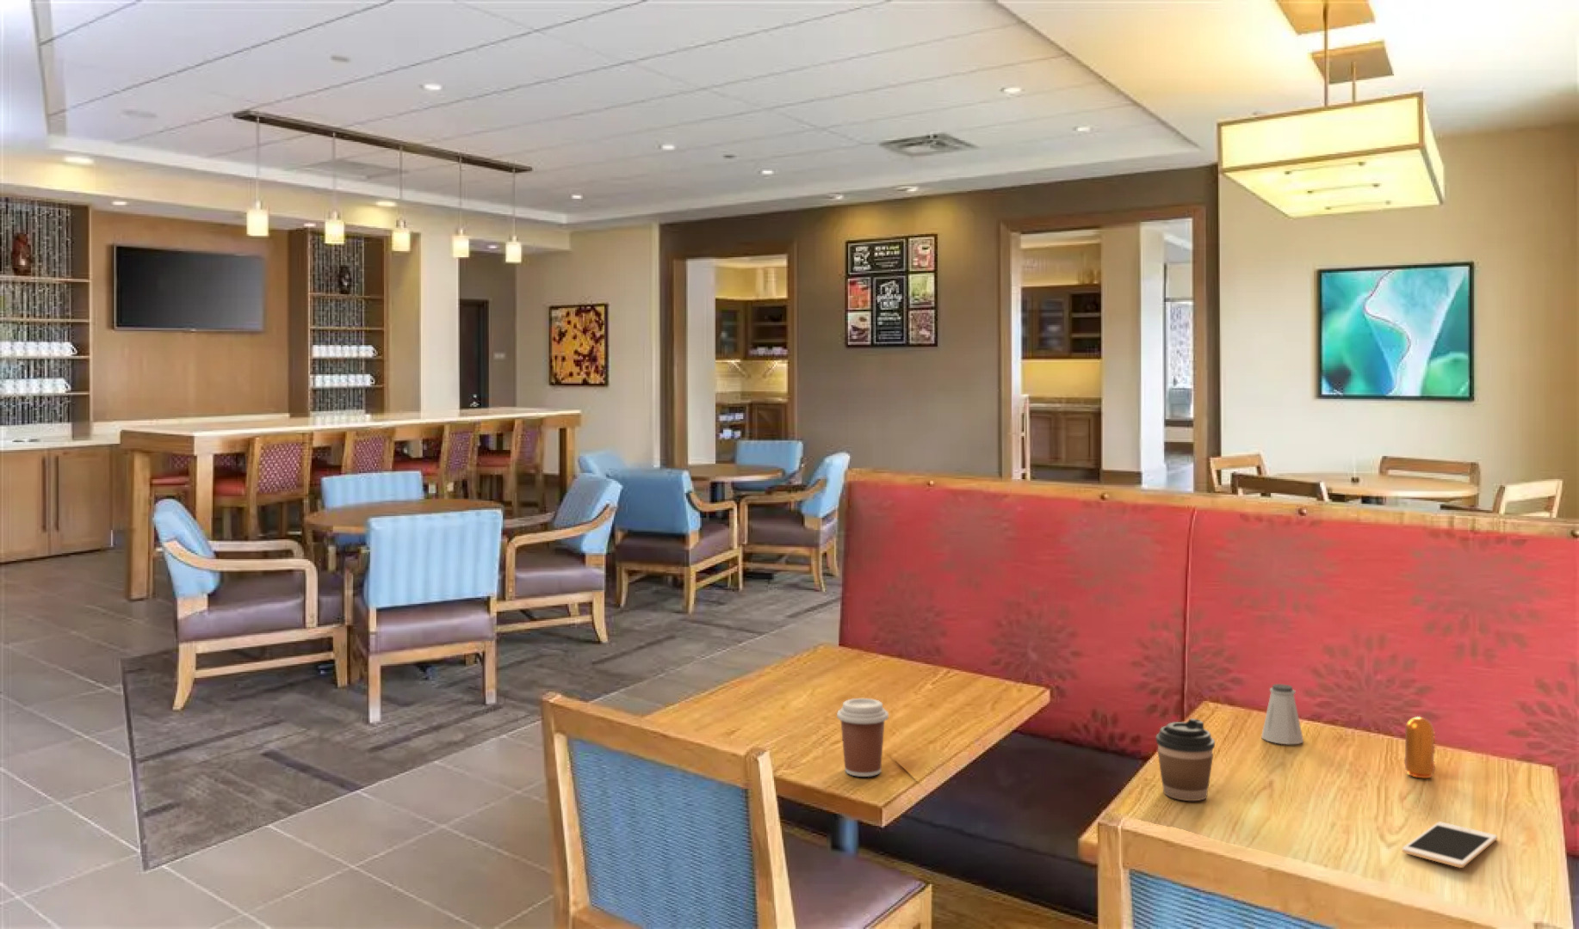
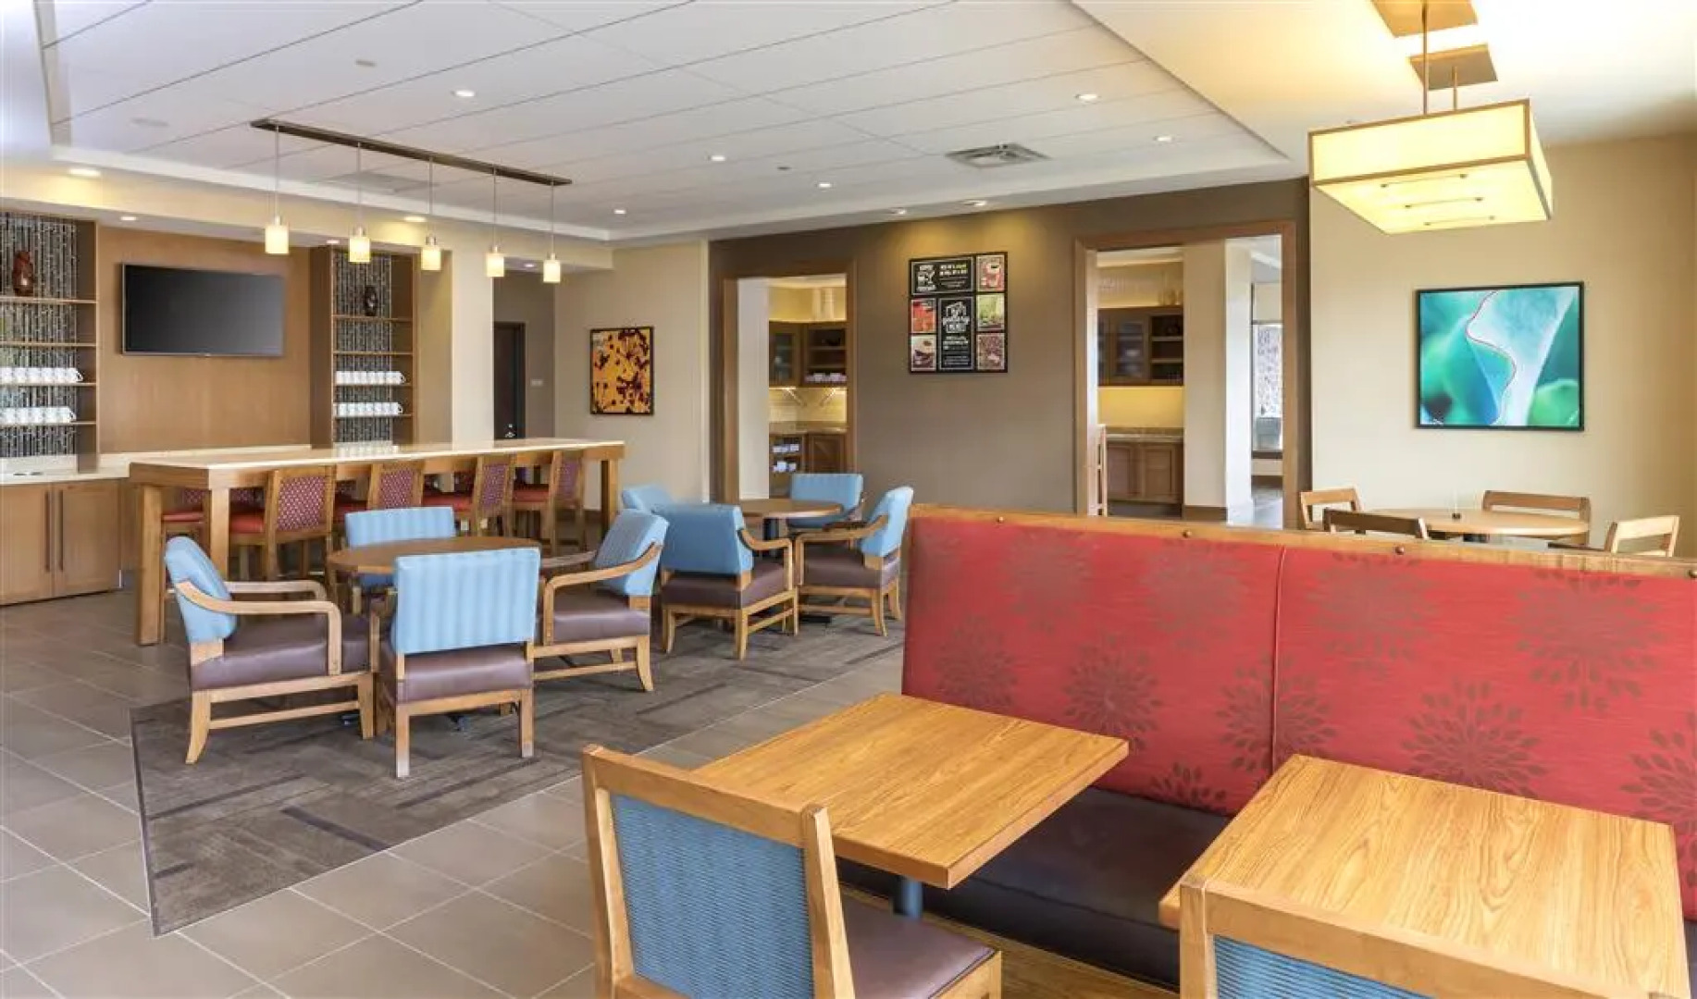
- coffee cup [1154,718,1216,802]
- saltshaker [1260,683,1305,745]
- pepper shaker [1403,716,1436,779]
- coffee cup [837,698,890,777]
- cell phone [1402,822,1498,869]
